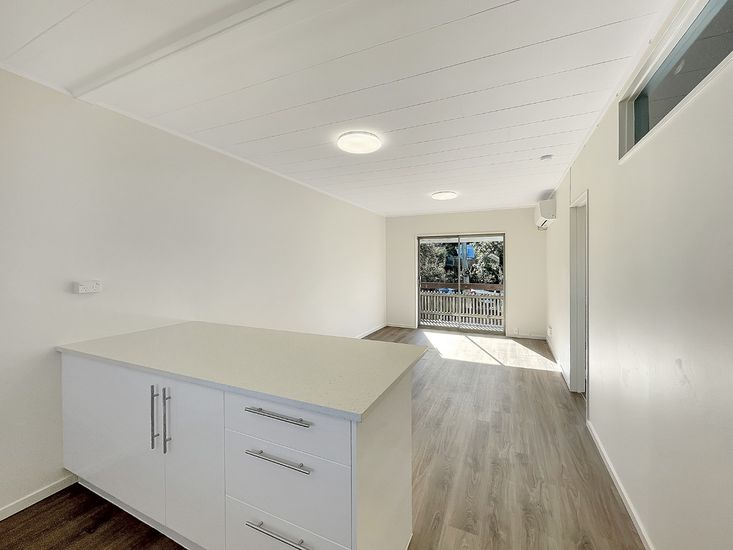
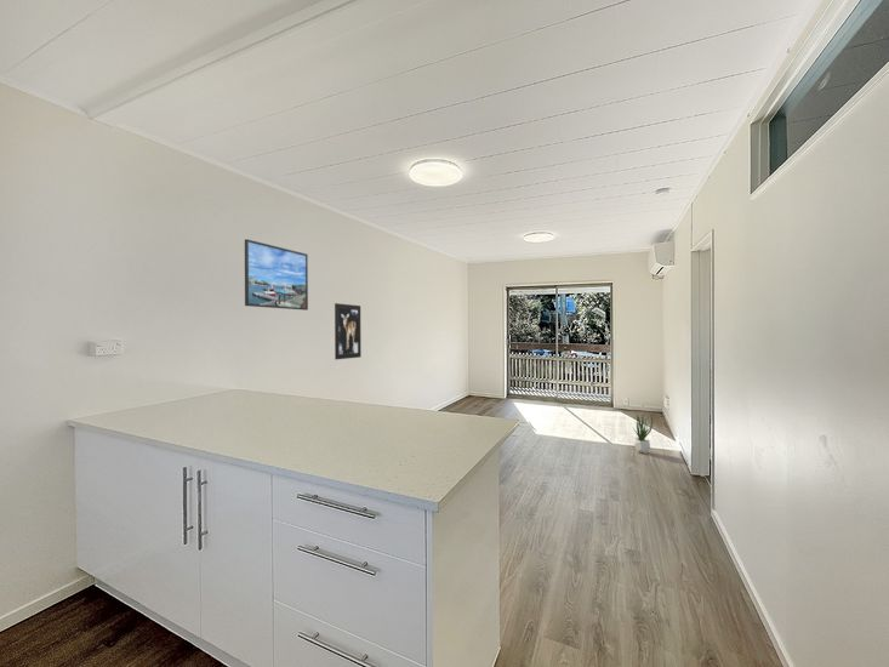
+ potted plant [632,412,654,455]
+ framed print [244,238,309,312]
+ wall art [334,302,363,360]
